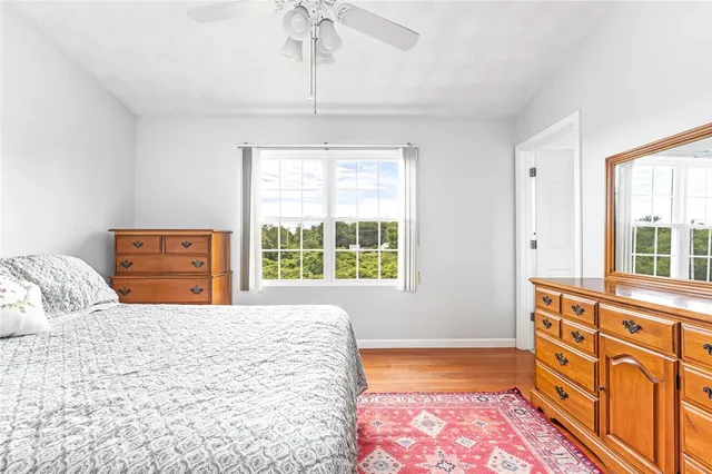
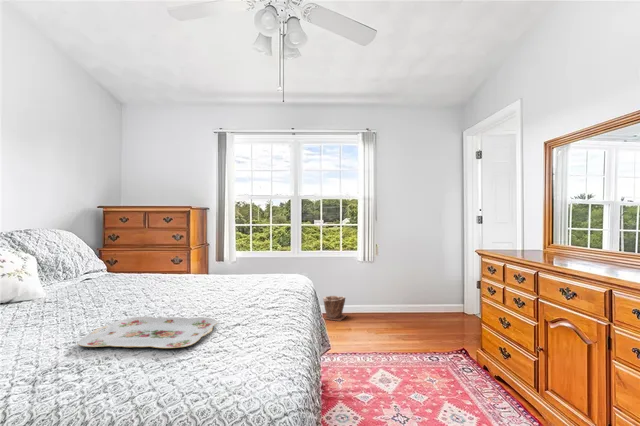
+ serving tray [76,316,218,349]
+ plant pot [322,295,348,322]
